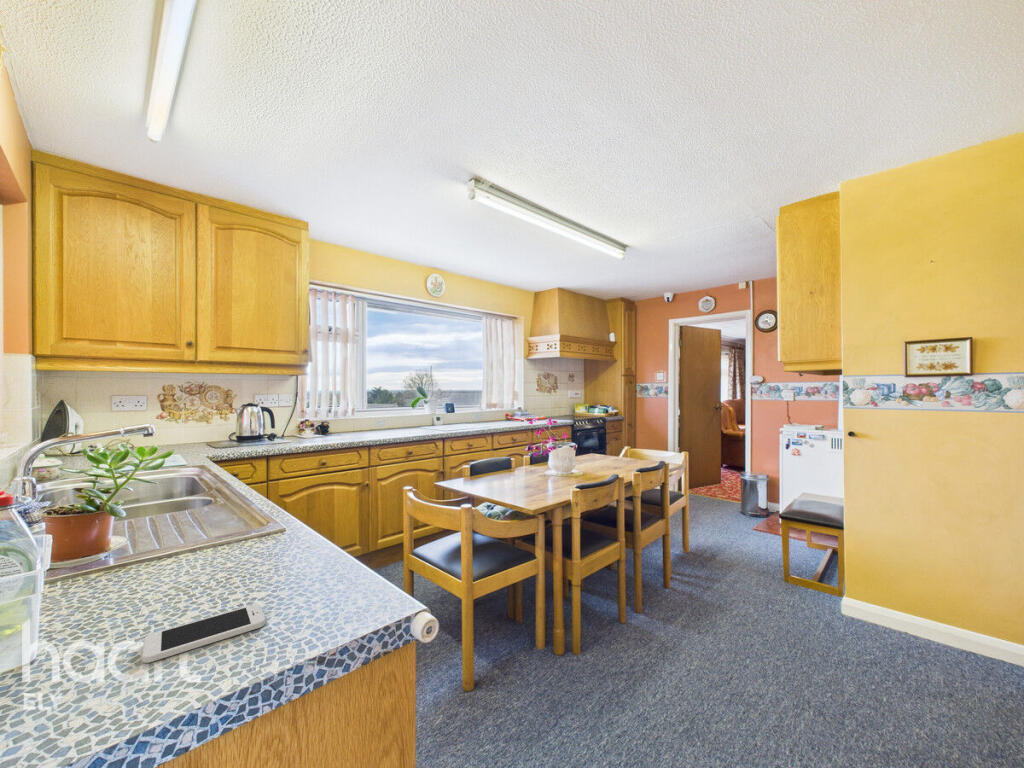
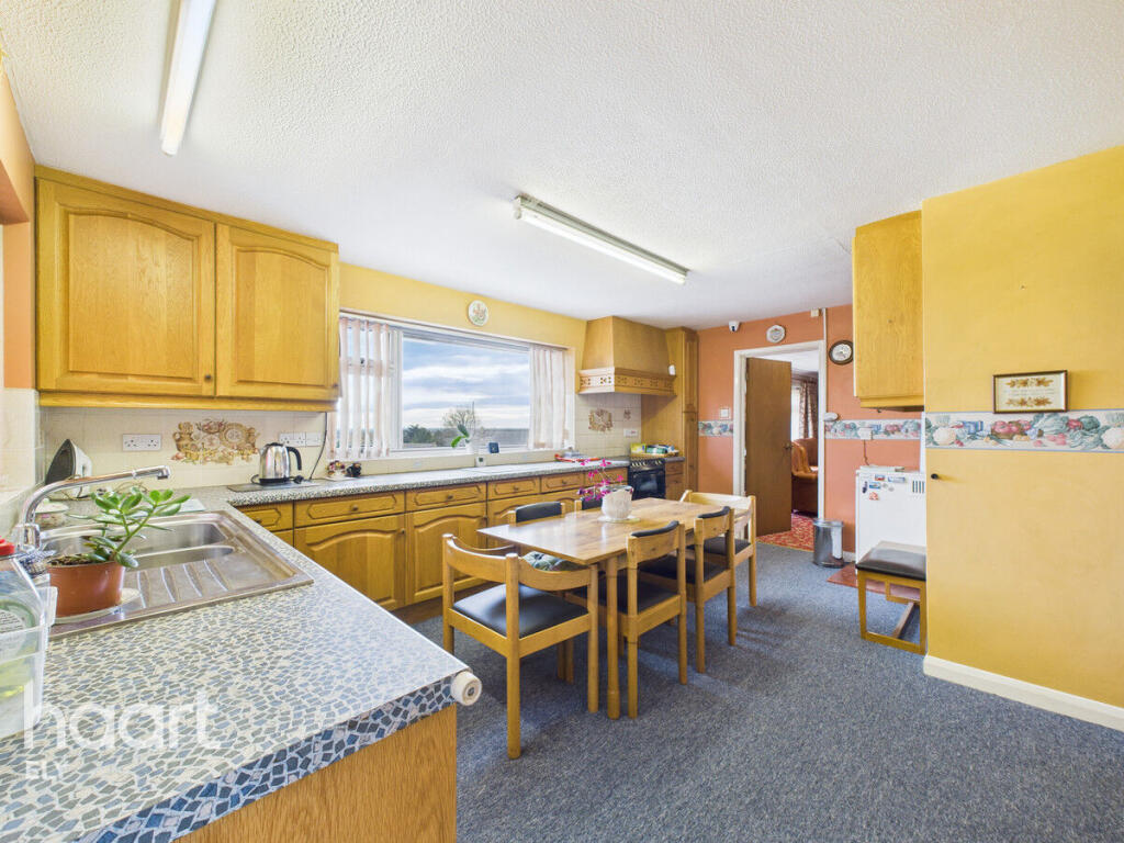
- smartphone [141,603,266,664]
